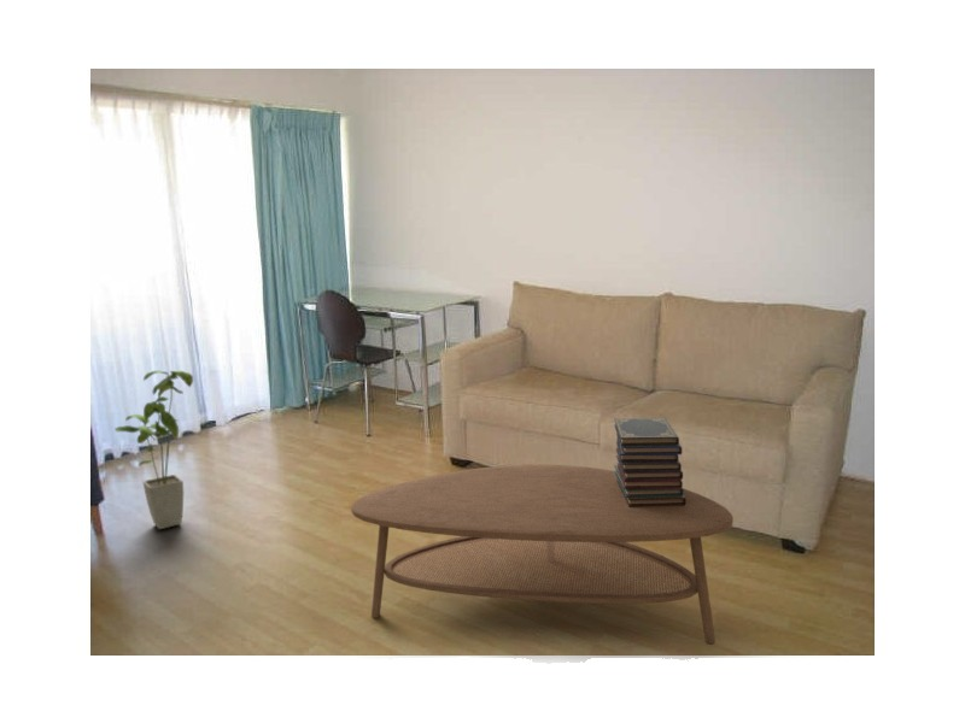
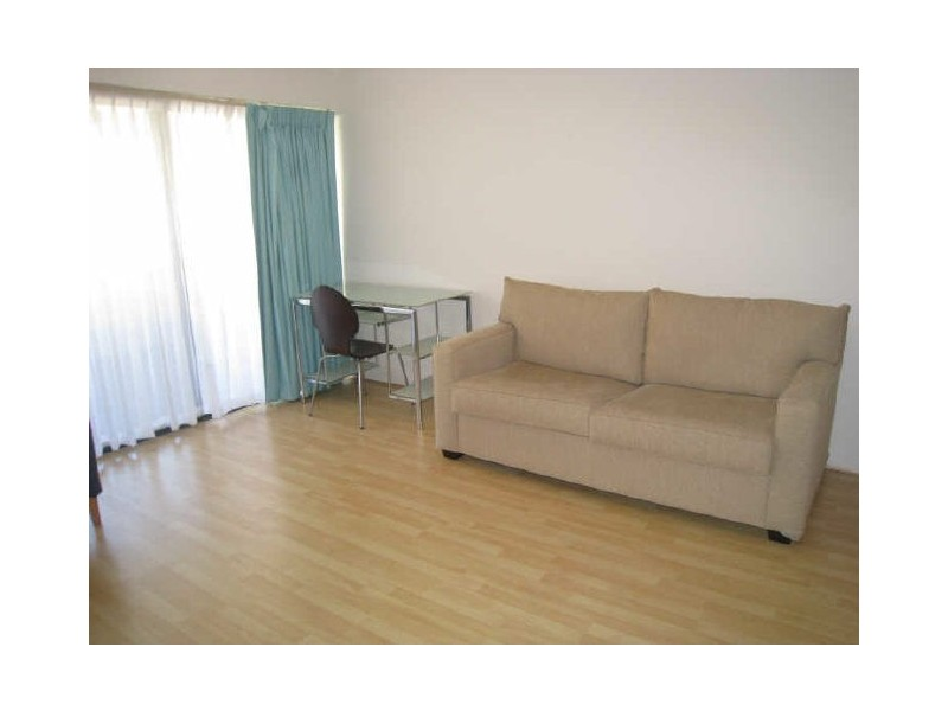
- book stack [613,417,686,507]
- house plant [113,370,194,530]
- coffee table [350,464,735,646]
